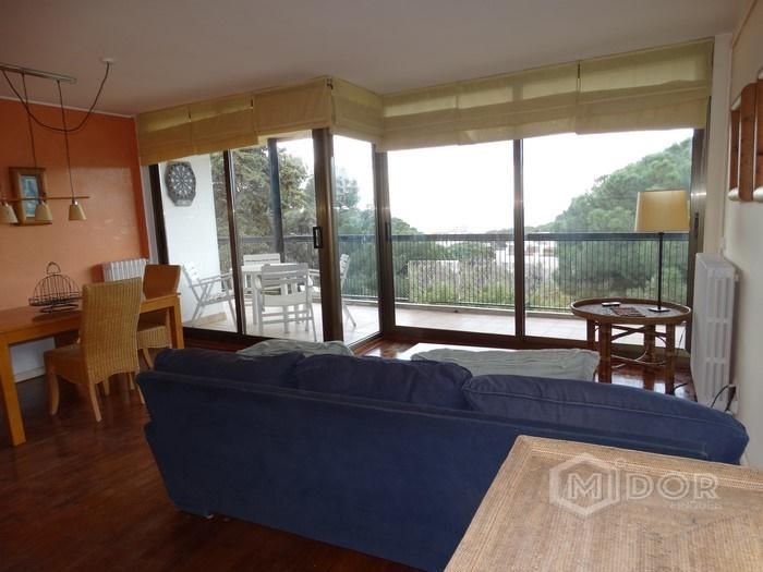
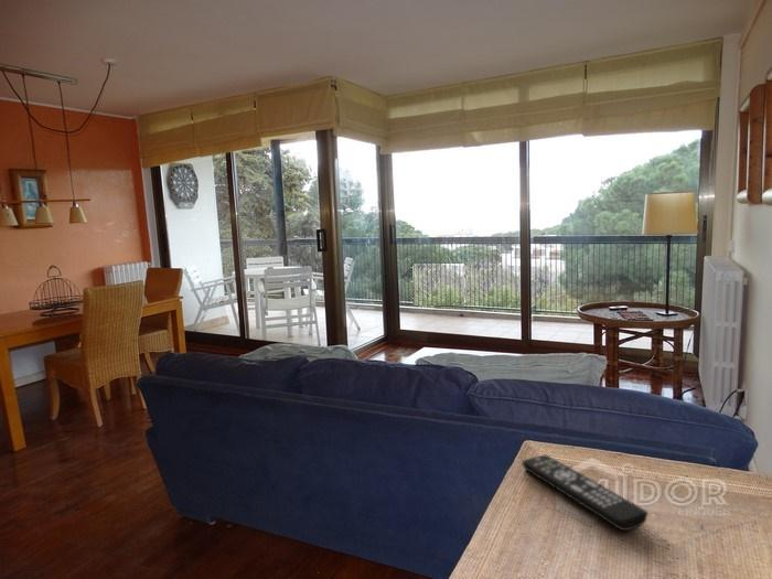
+ remote control [521,453,648,532]
